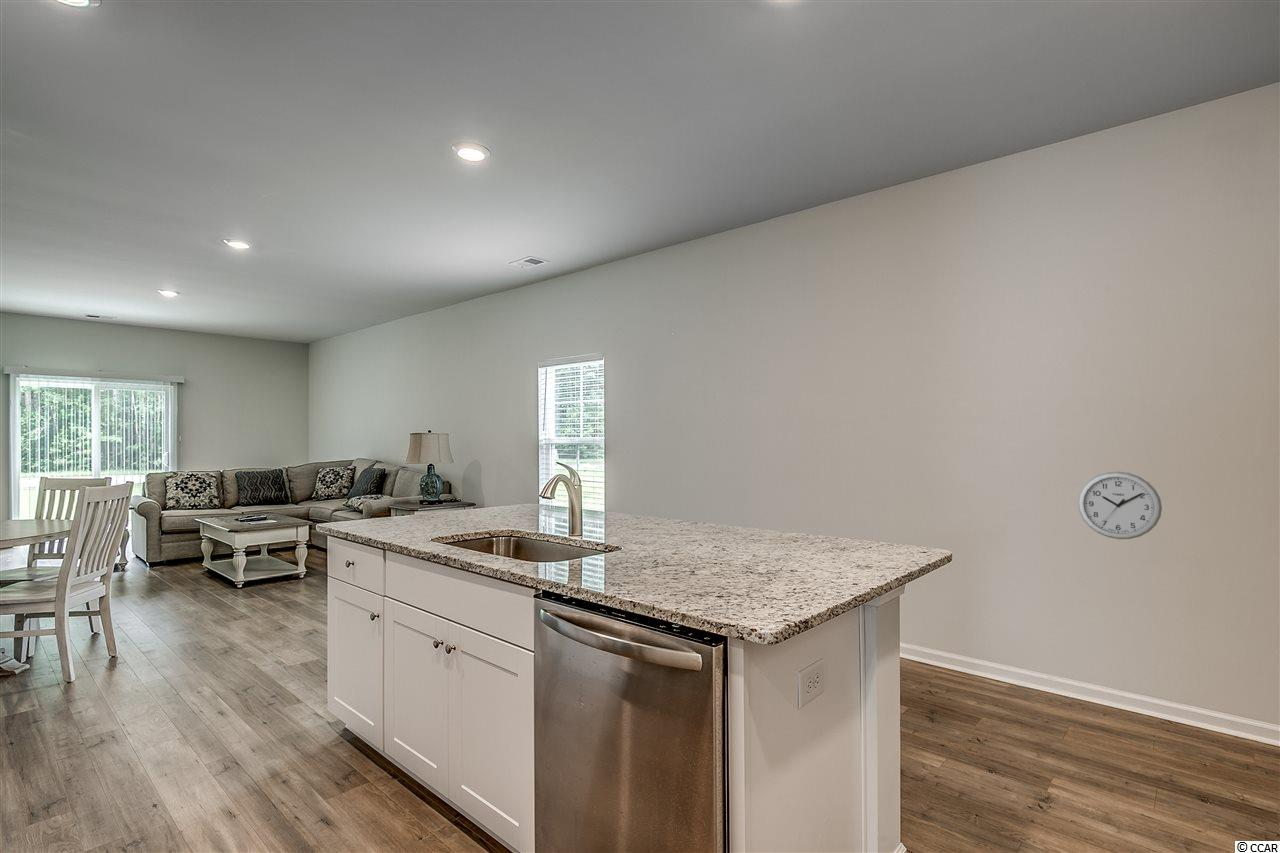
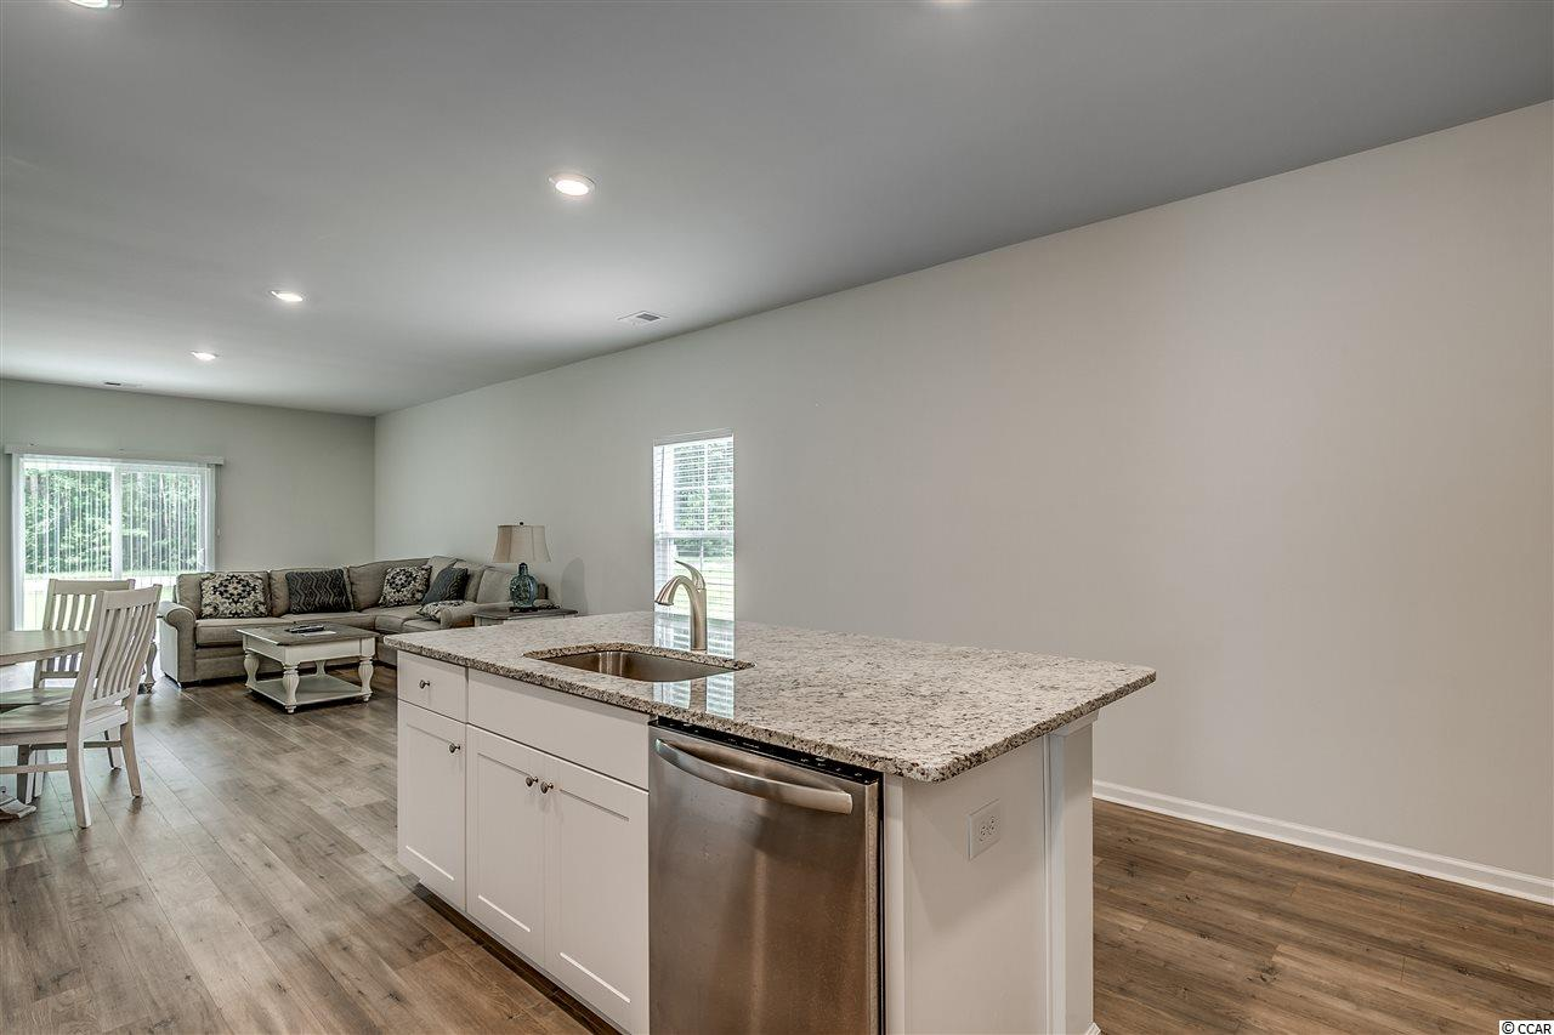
- wall clock [1076,470,1163,540]
